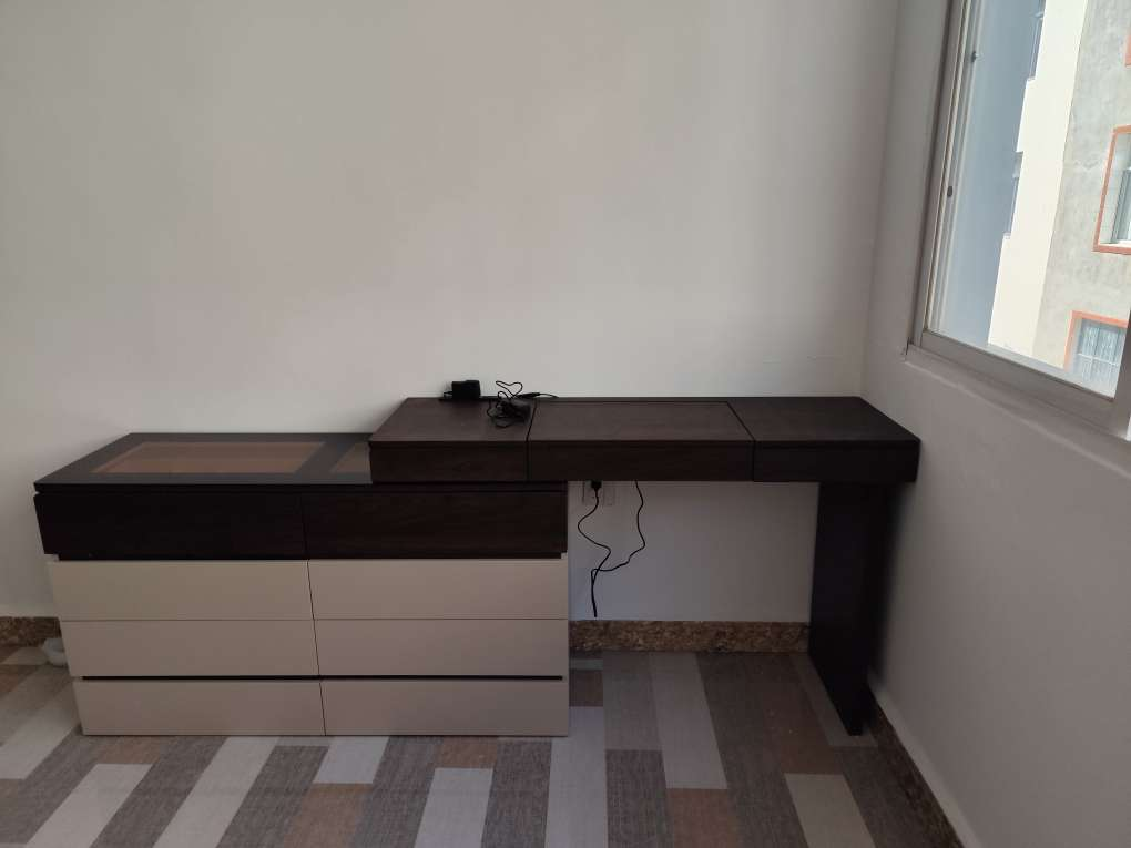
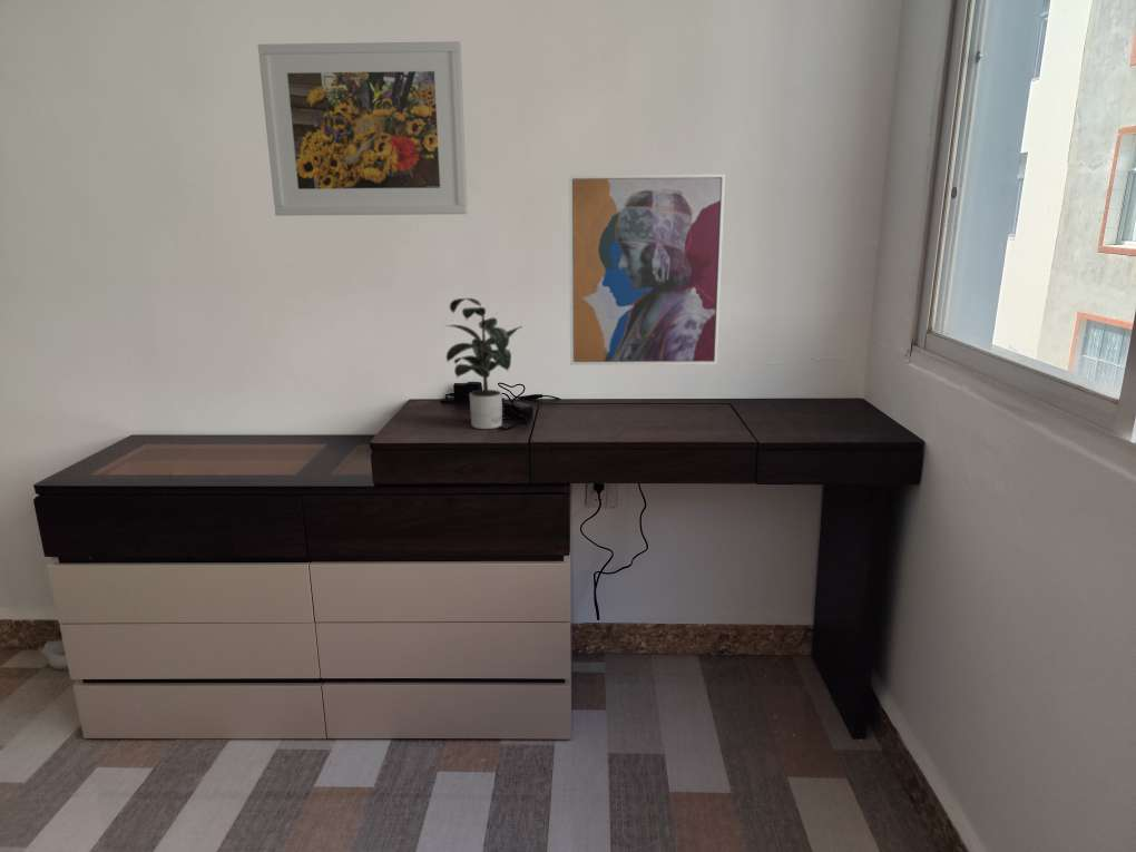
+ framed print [257,40,469,217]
+ potted plant [444,297,522,430]
+ wall art [568,173,726,366]
